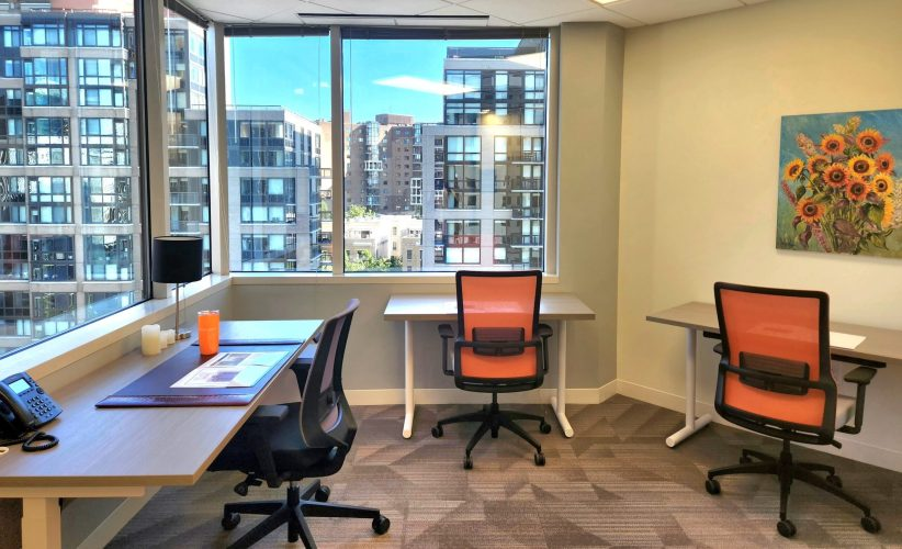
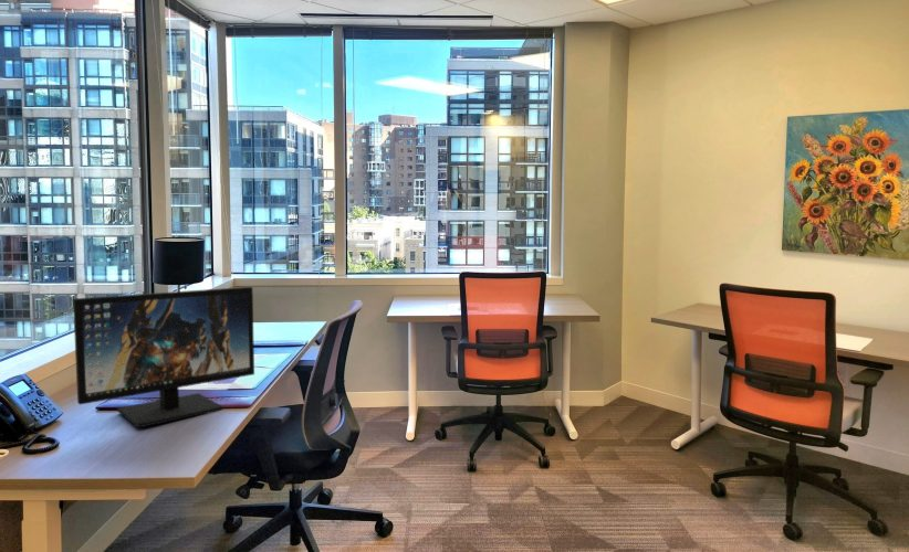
+ computer monitor [72,286,255,428]
